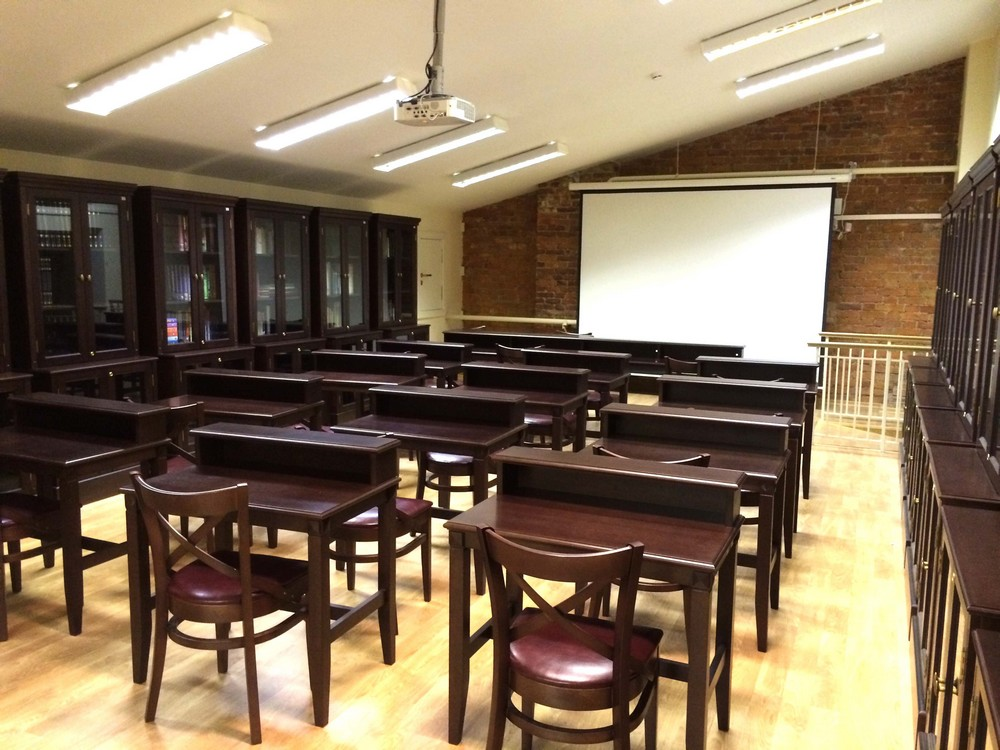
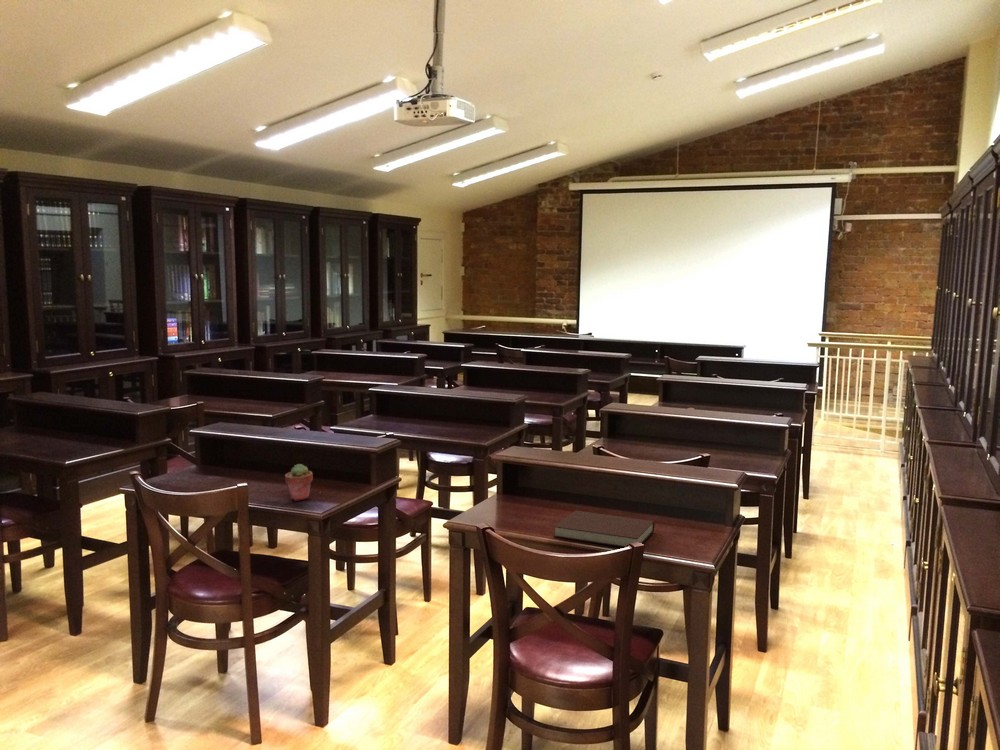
+ notebook [553,510,655,548]
+ potted succulent [284,463,314,501]
